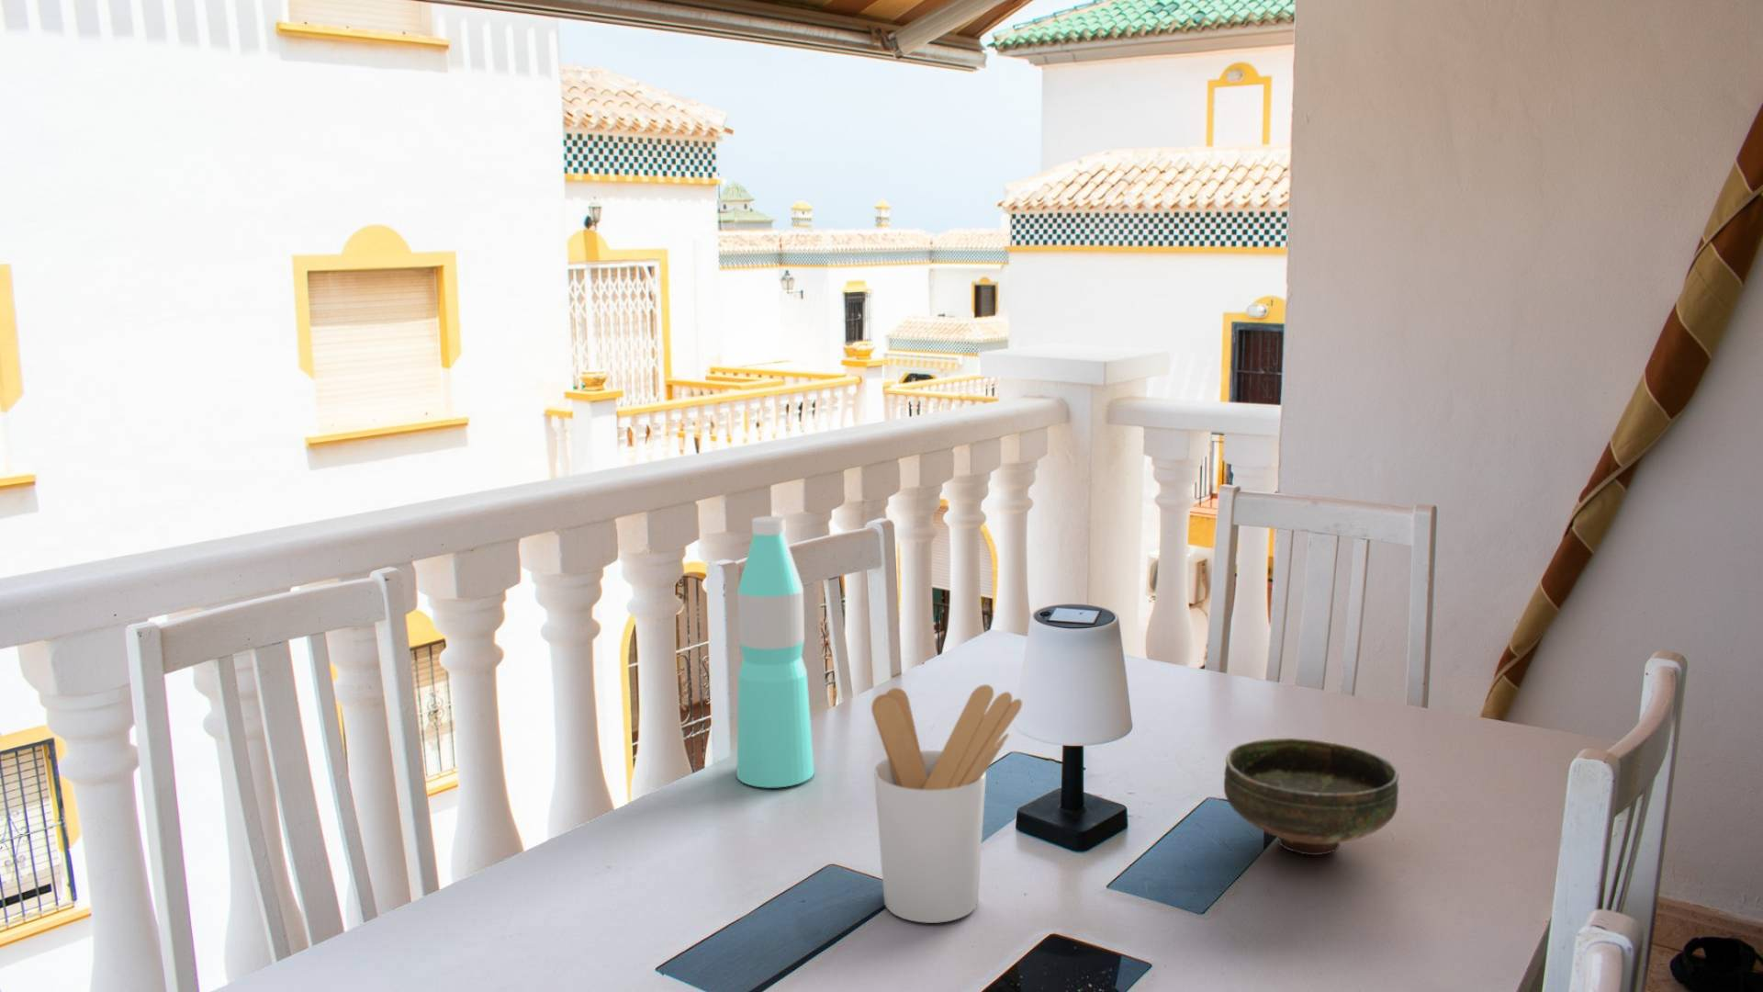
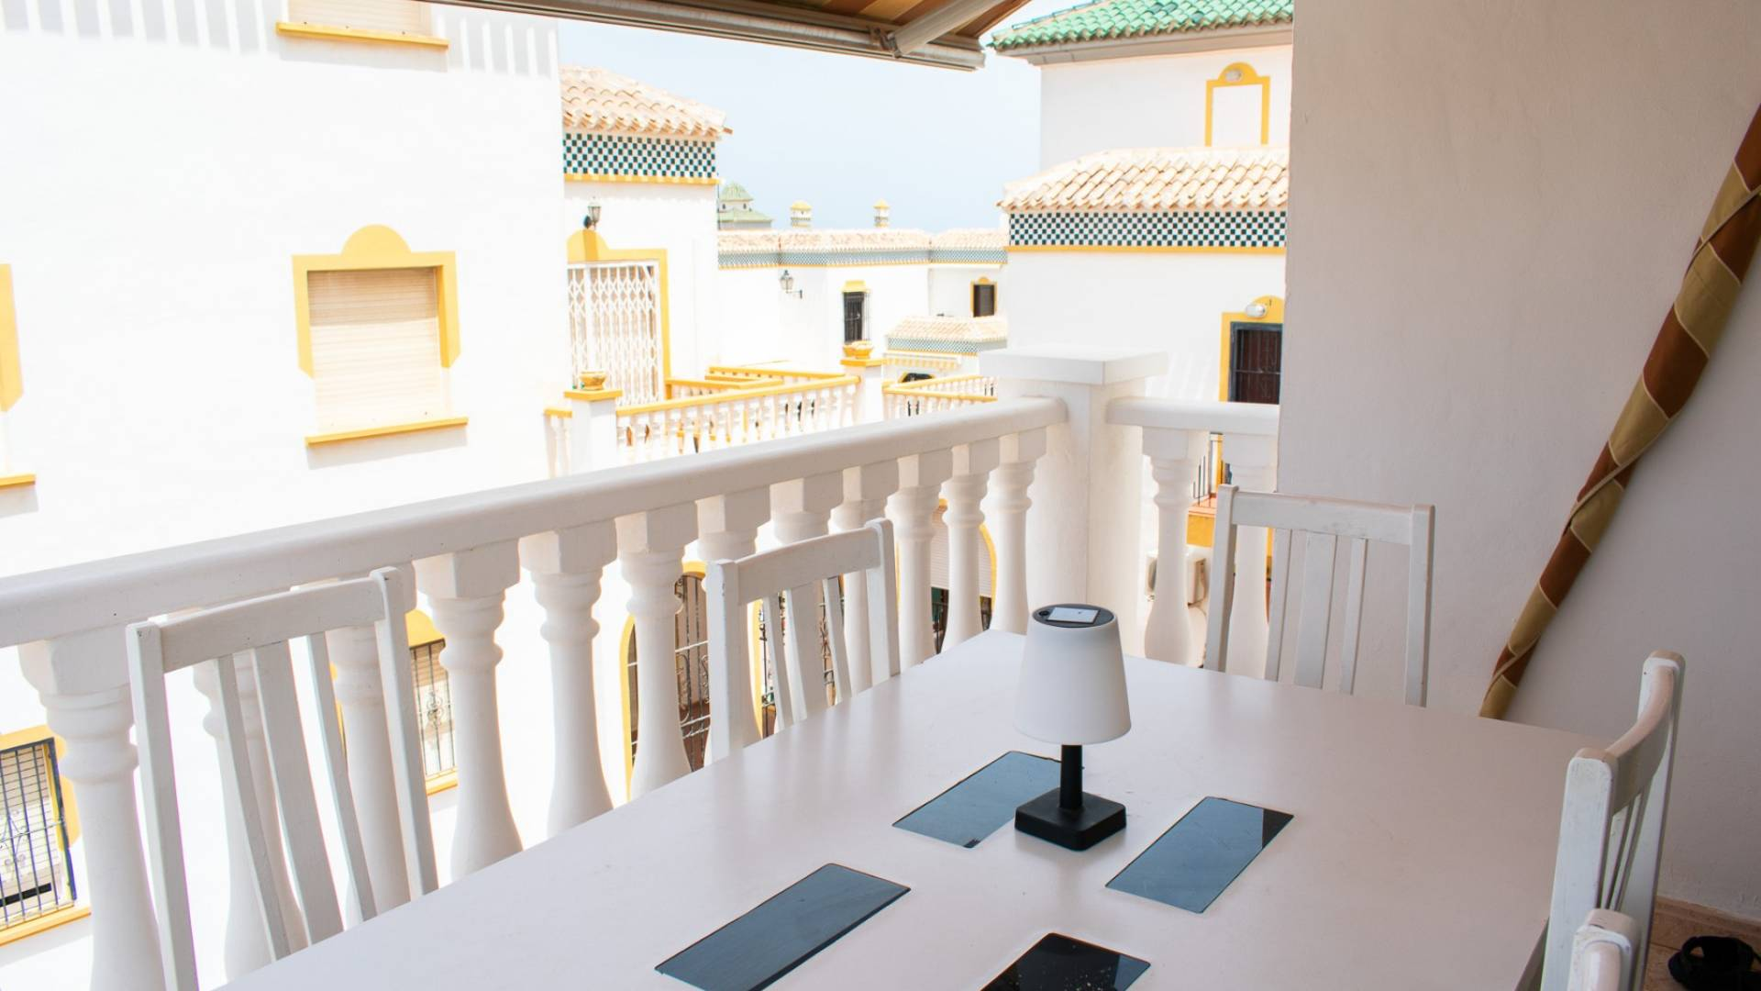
- water bottle [735,515,815,789]
- utensil holder [871,683,1023,924]
- bowl [1223,738,1400,856]
